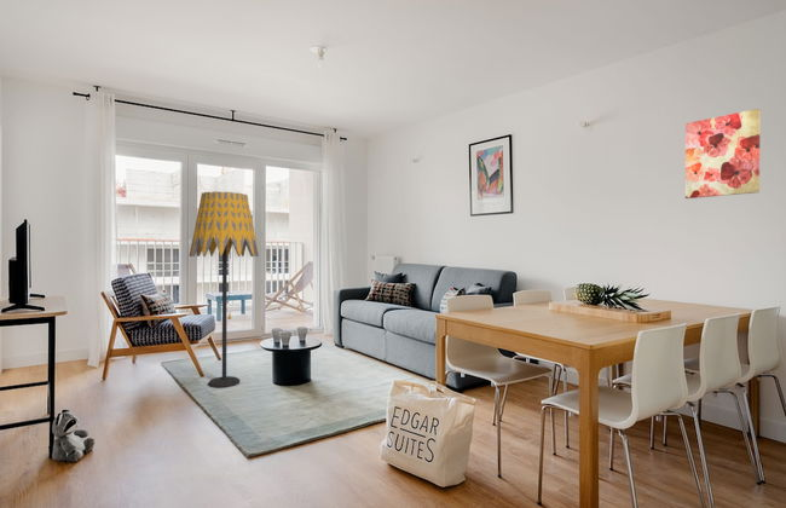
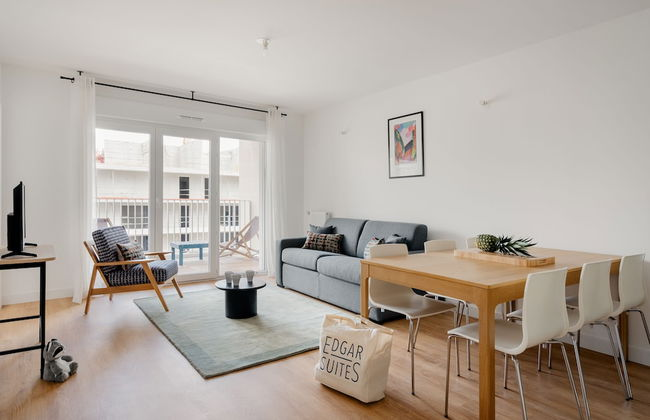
- floor lamp [189,190,260,388]
- wall art [684,108,762,200]
